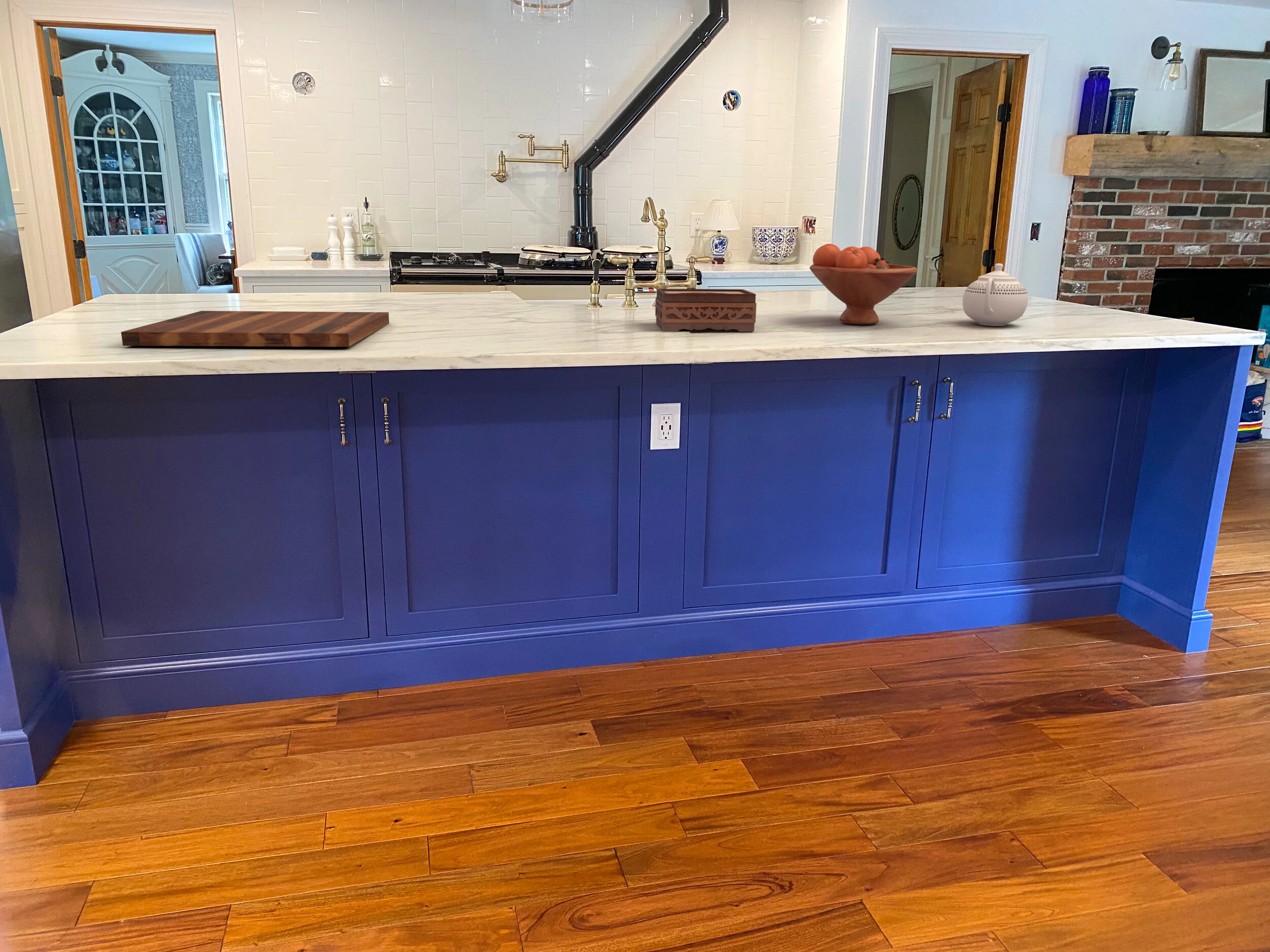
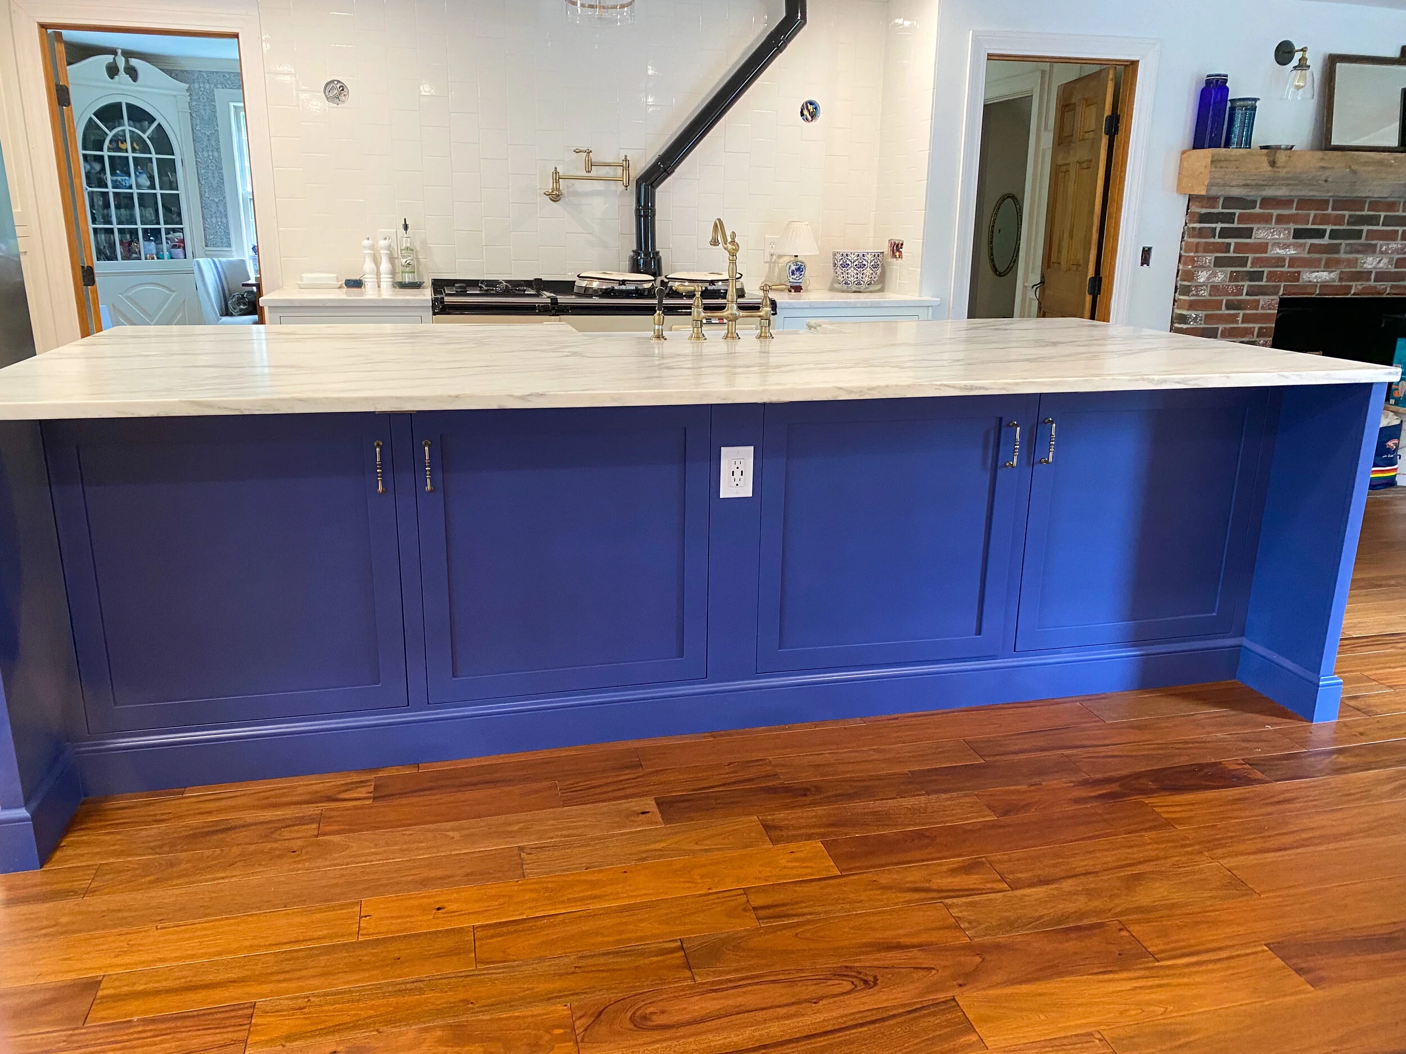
- tissue box [655,288,757,332]
- cutting board [120,310,390,347]
- fruit bowl [809,243,918,325]
- teapot [962,263,1028,326]
